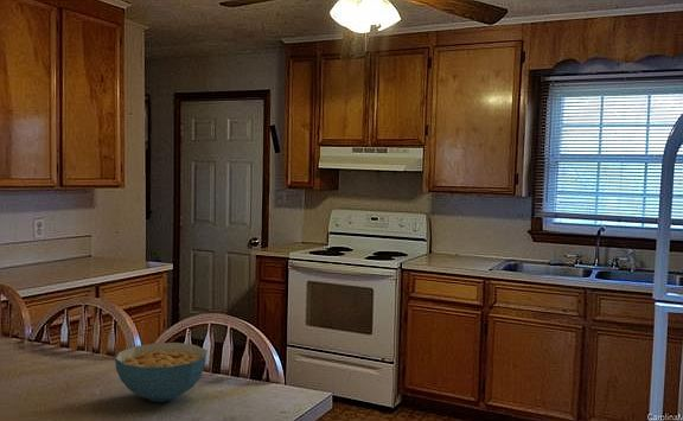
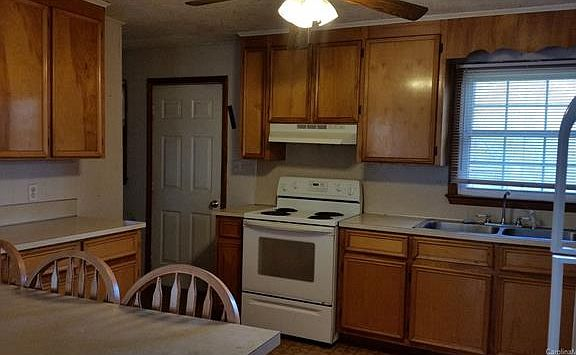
- cereal bowl [114,342,208,403]
